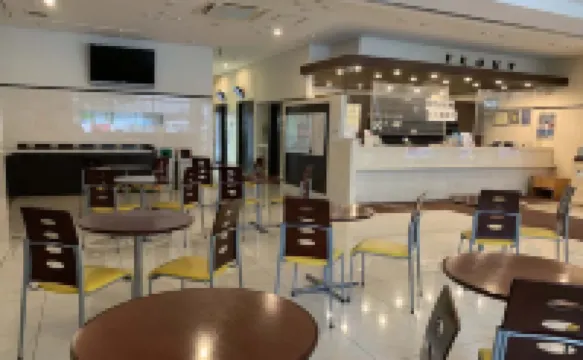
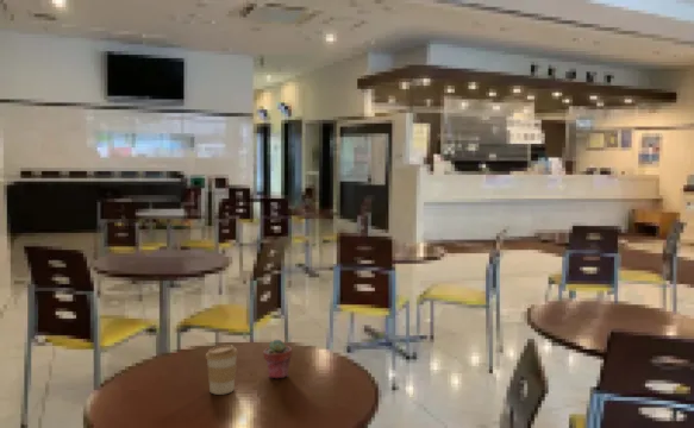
+ potted succulent [262,339,293,379]
+ coffee cup [205,344,238,396]
